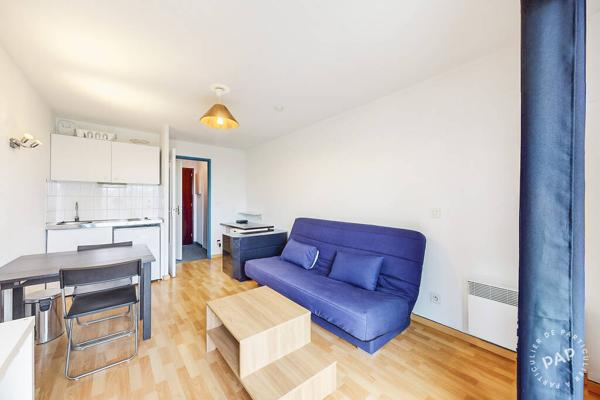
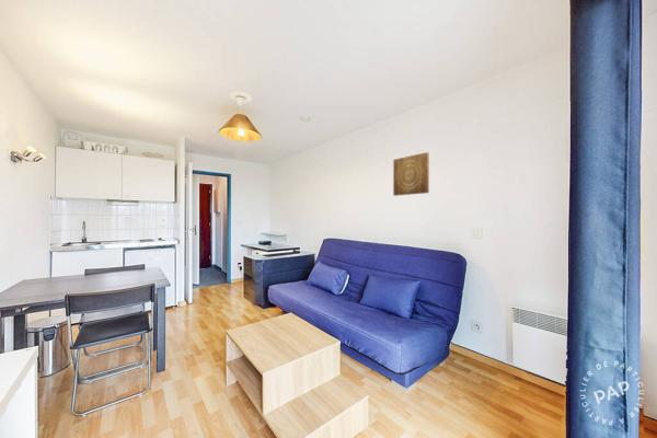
+ wall art [392,151,430,197]
